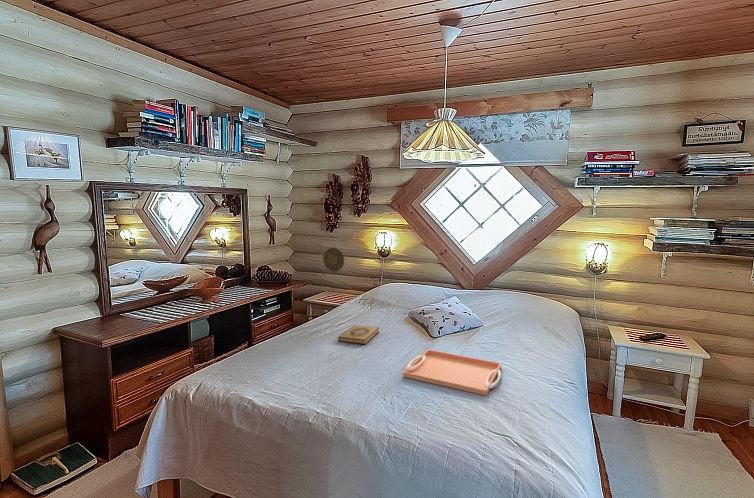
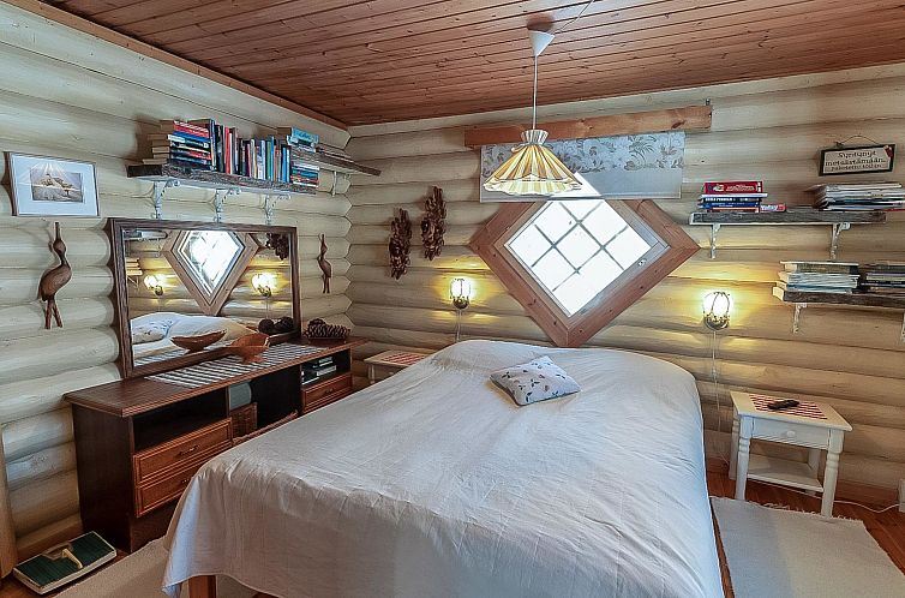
- serving tray [402,349,502,396]
- decorative plate [322,247,345,272]
- hardback book [337,324,380,346]
